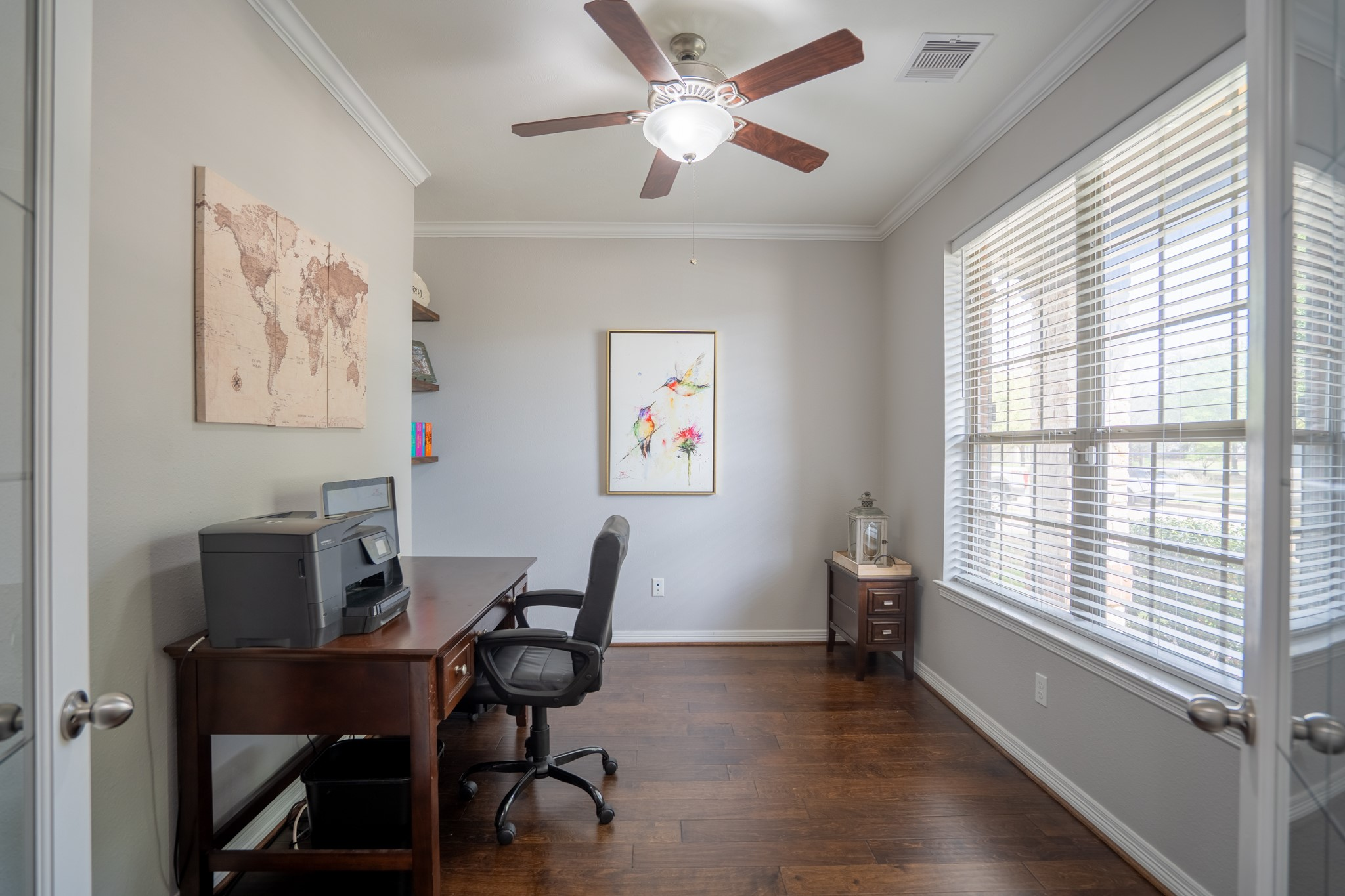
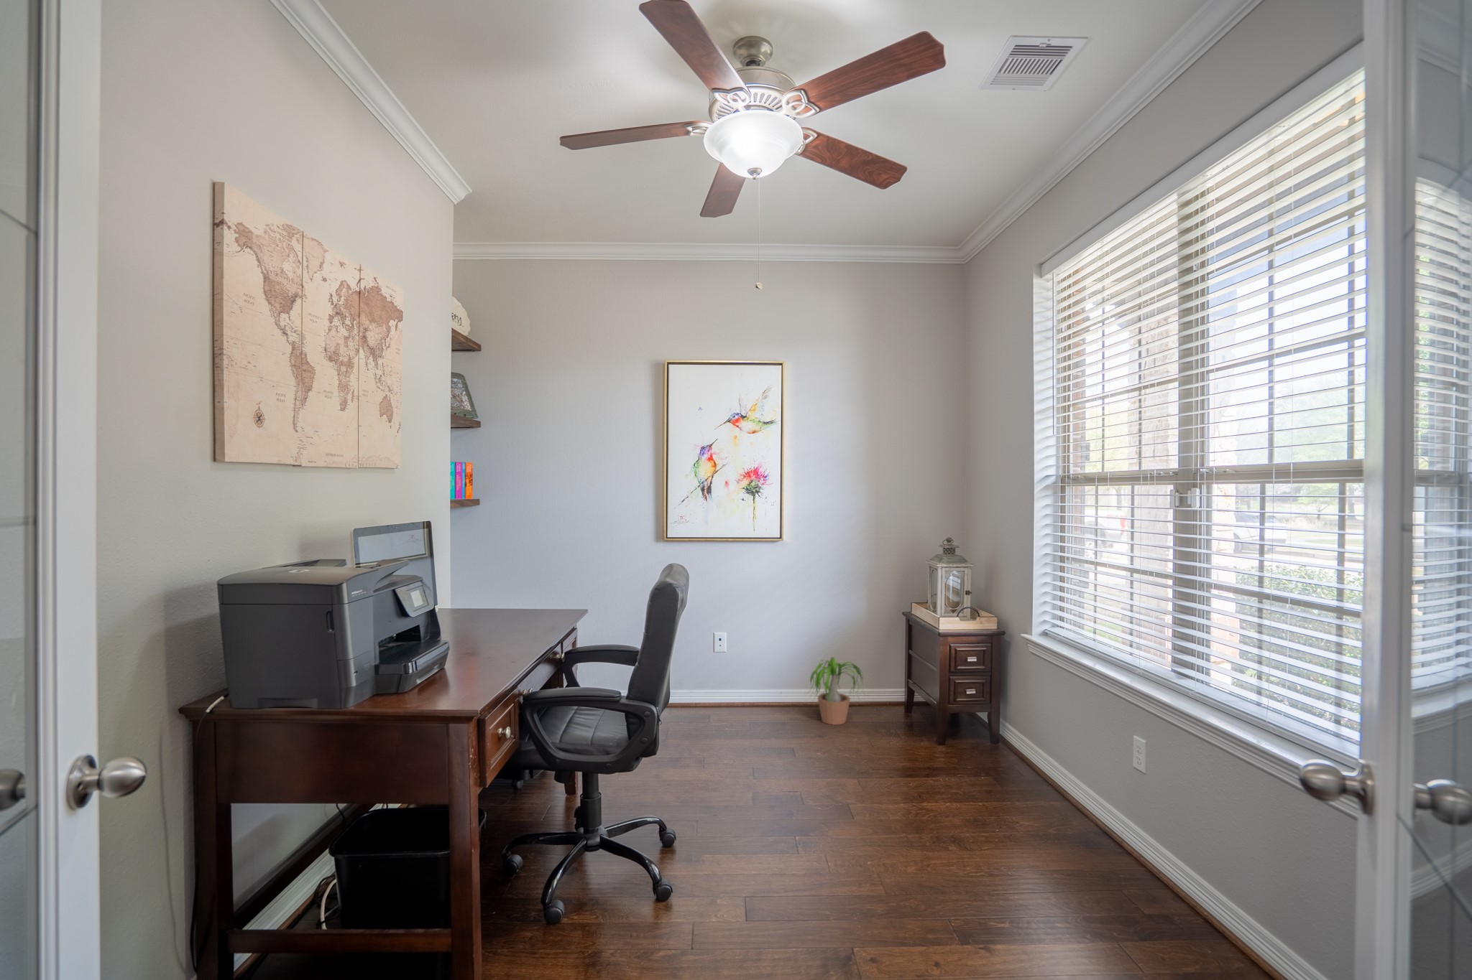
+ potted plant [802,656,872,726]
